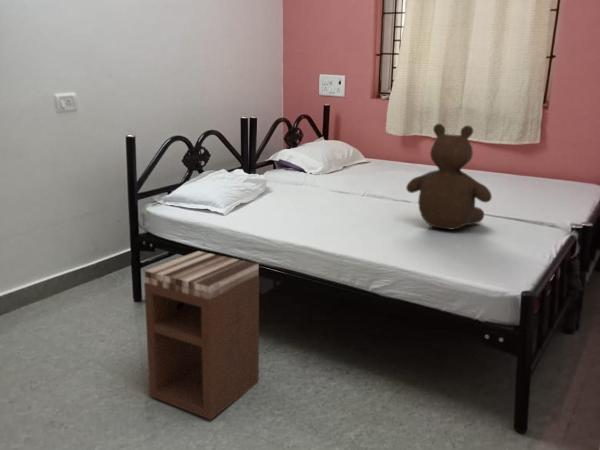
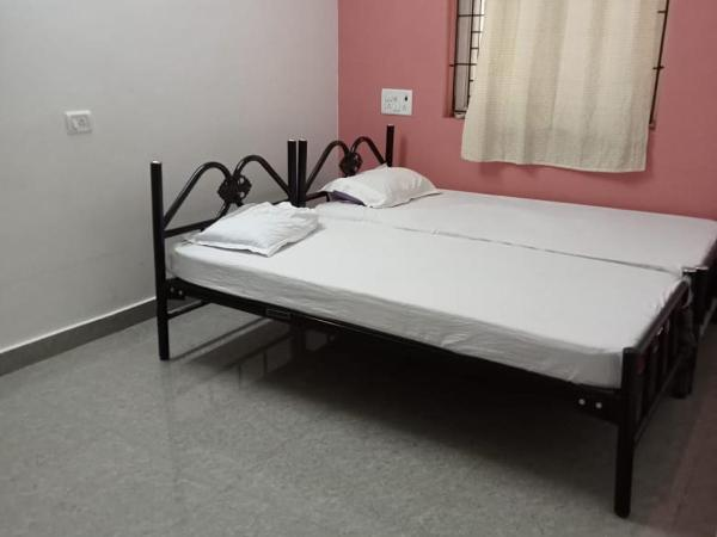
- nightstand [143,250,260,421]
- teddy bear [405,123,493,231]
